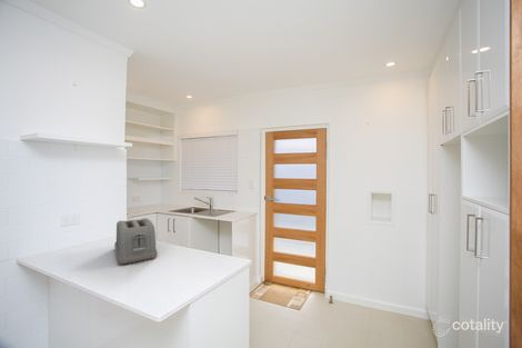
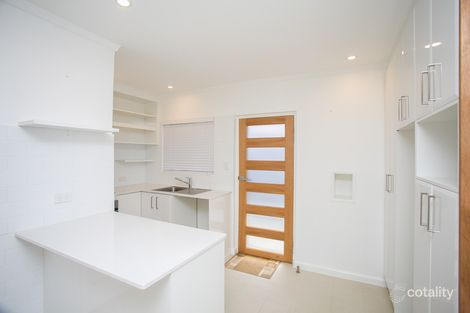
- toaster [113,217,158,265]
